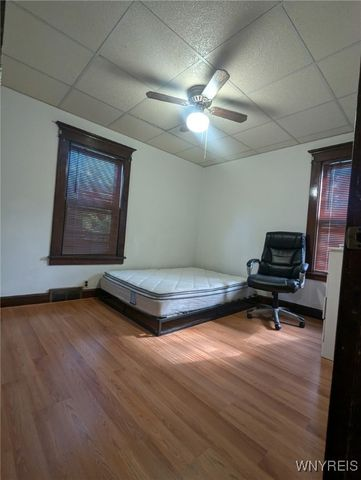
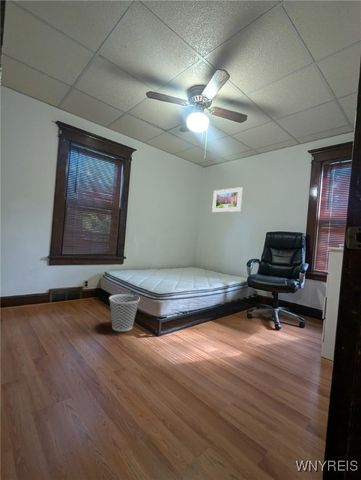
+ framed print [211,186,243,213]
+ wastebasket [108,293,141,332]
